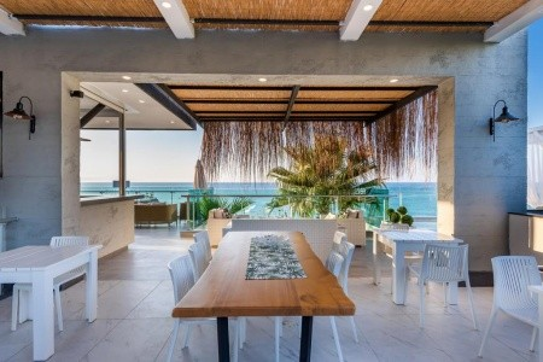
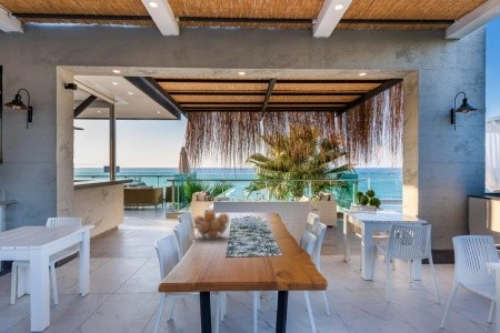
+ fruit basket [192,209,231,240]
